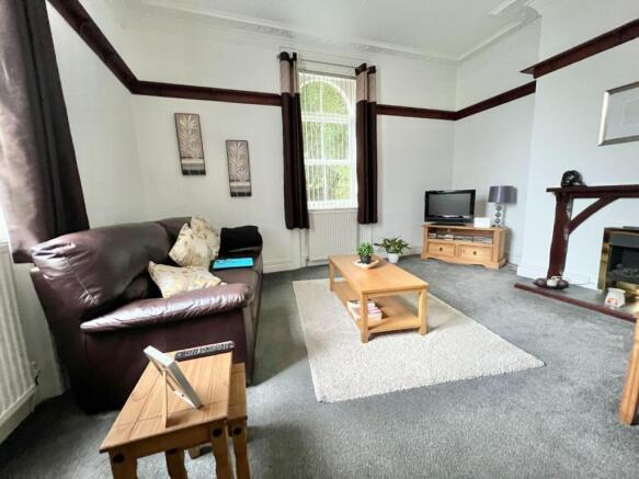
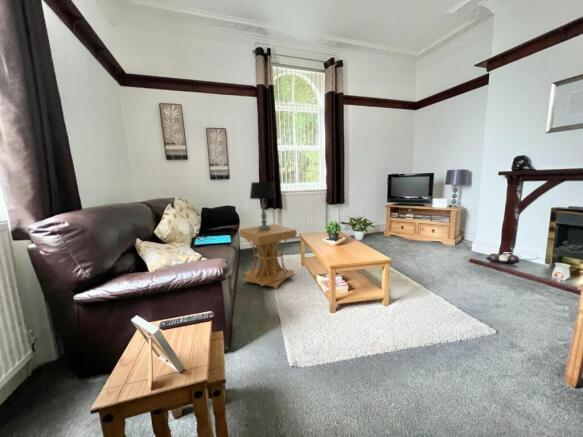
+ side table [238,223,298,291]
+ table lamp [249,181,277,231]
